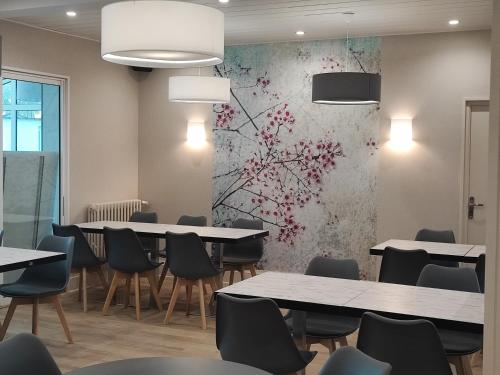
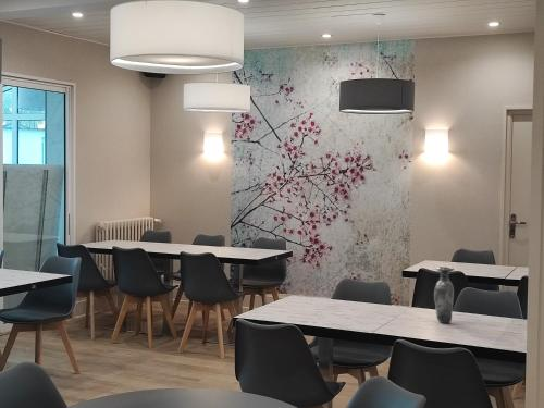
+ vase [433,265,456,324]
